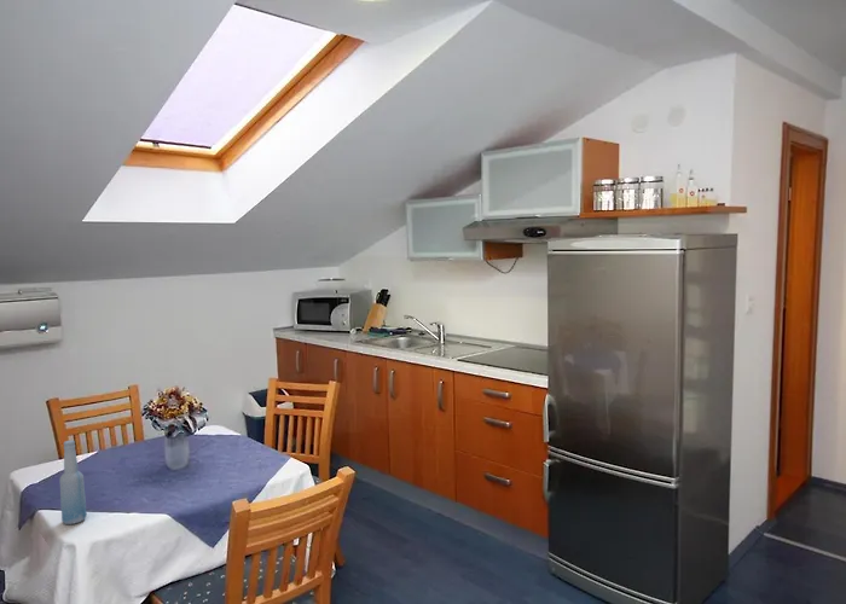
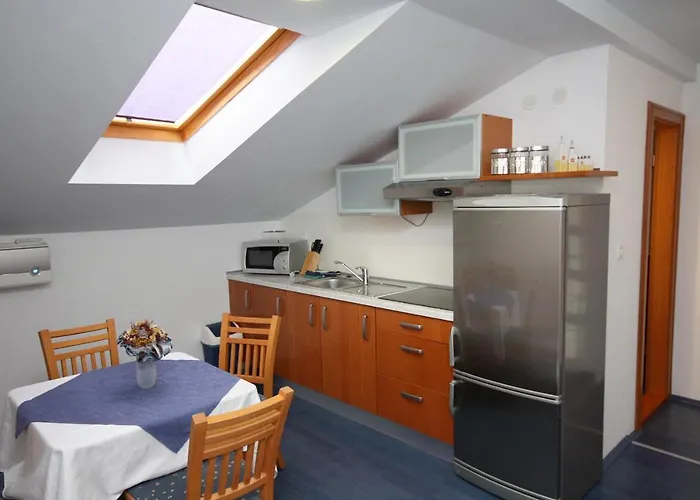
- bottle [58,440,88,525]
